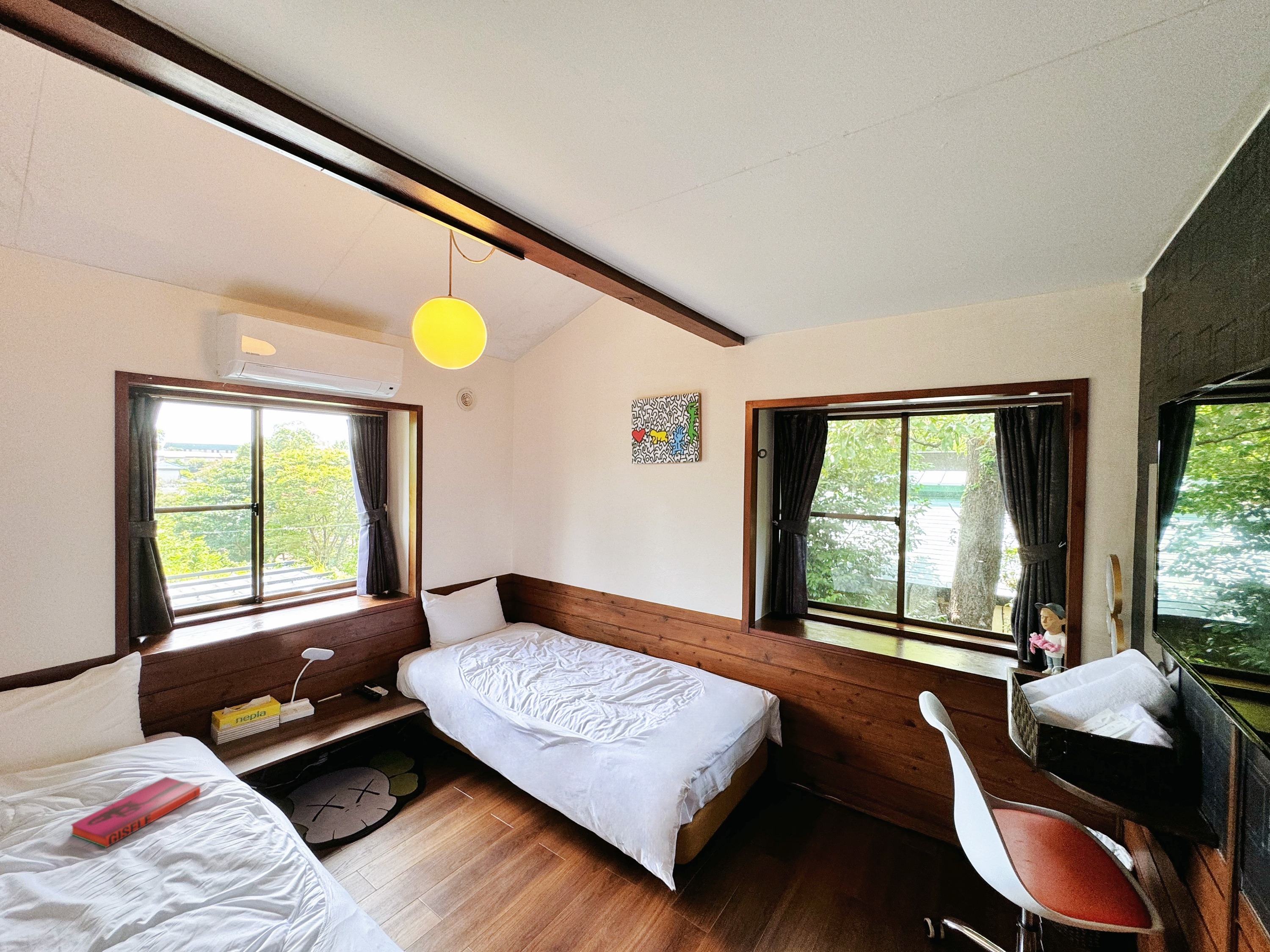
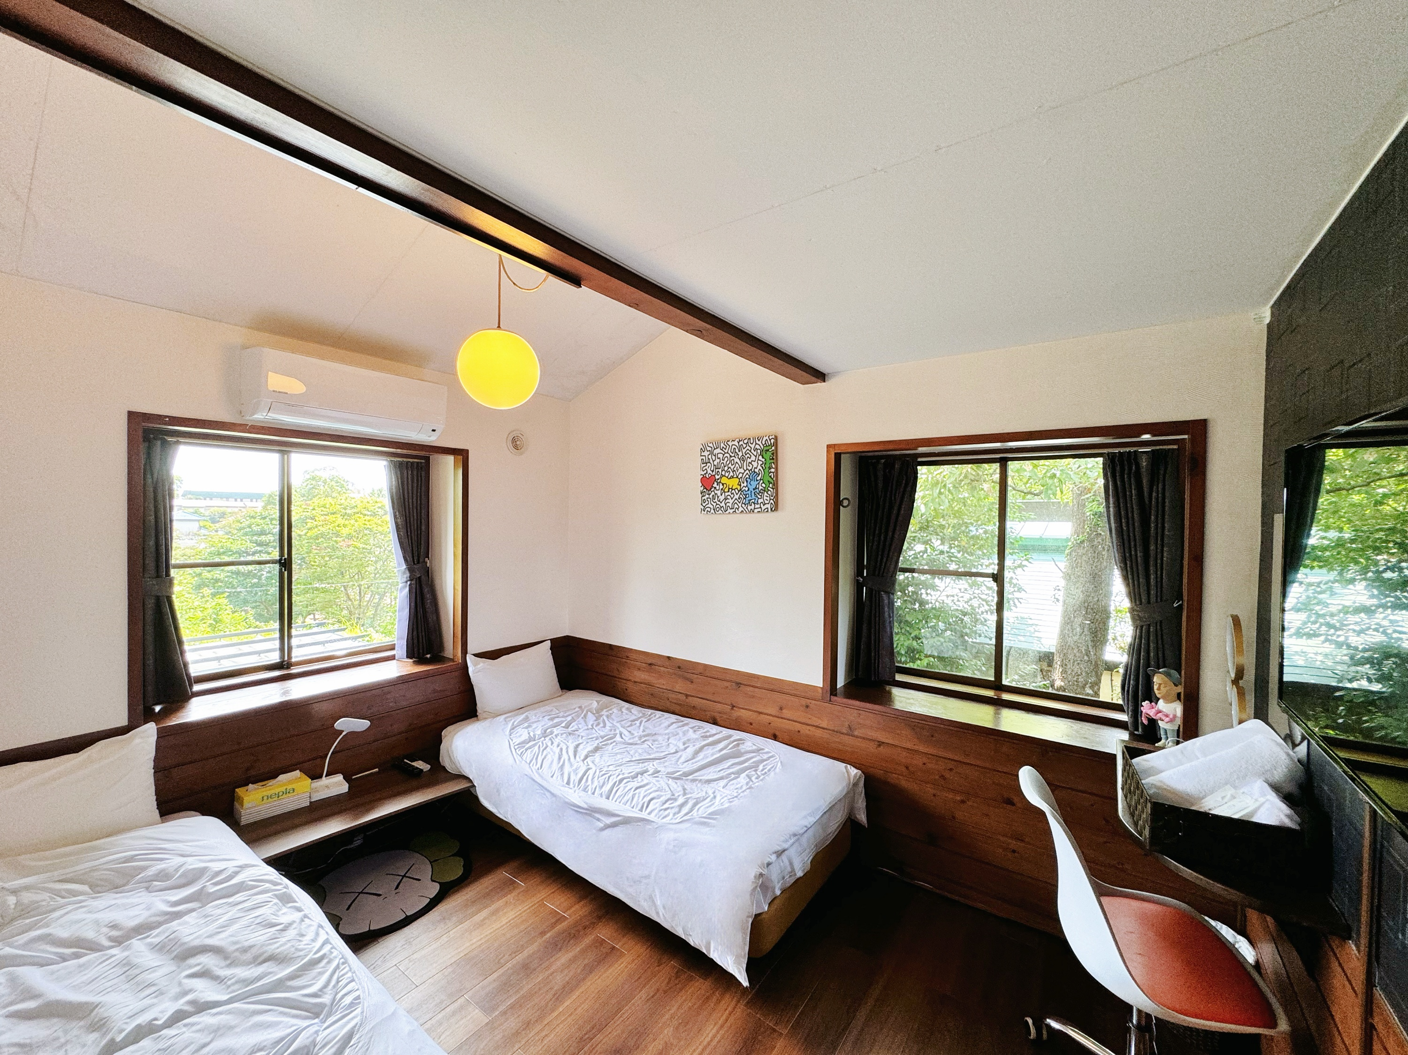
- hardback book [70,776,201,848]
